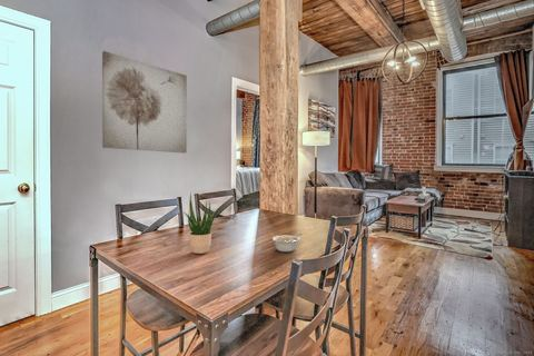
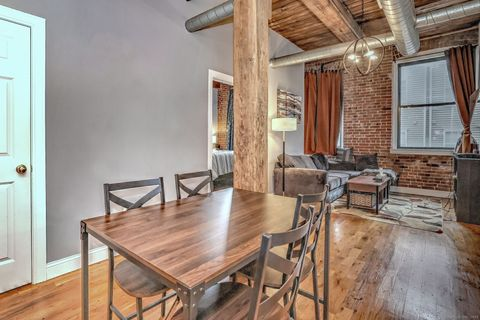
- wall art [101,50,188,154]
- legume [271,233,303,253]
- potted plant [184,191,226,255]
